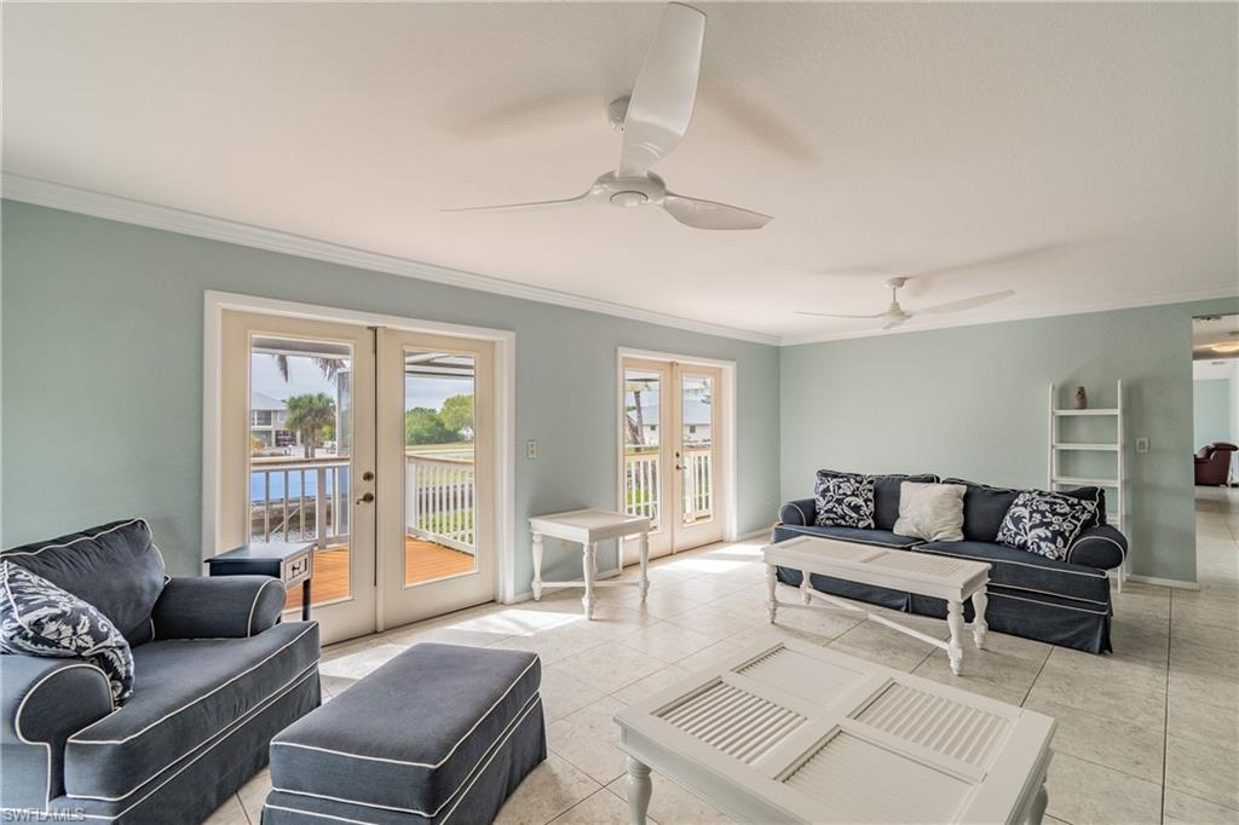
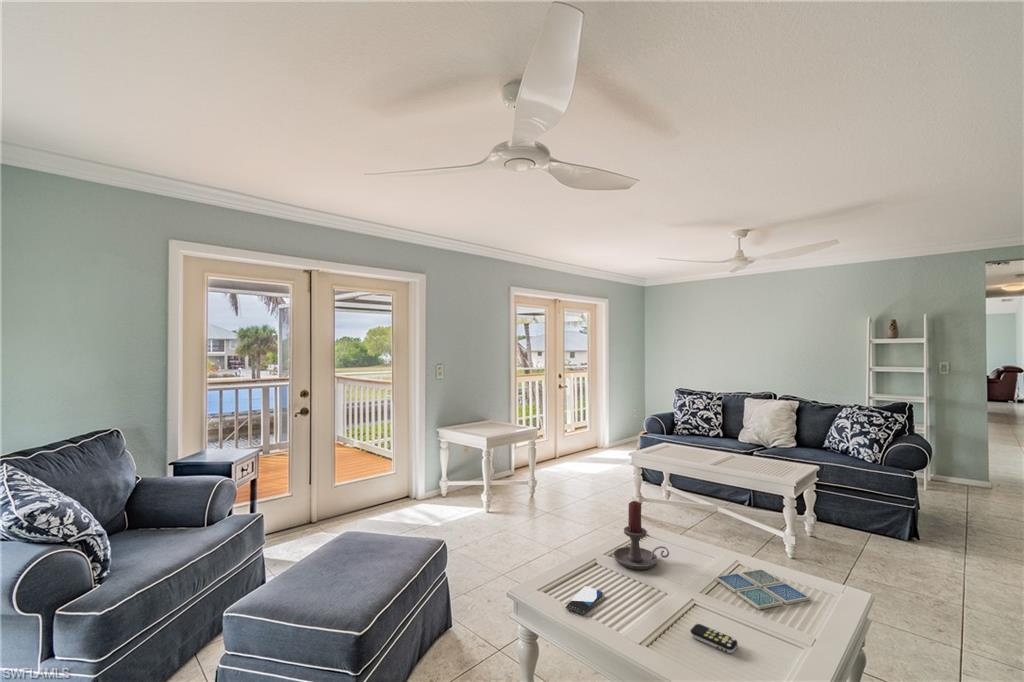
+ remote control [689,623,739,654]
+ smartphone [564,585,604,615]
+ candle holder [612,500,670,570]
+ drink coaster [714,568,811,610]
